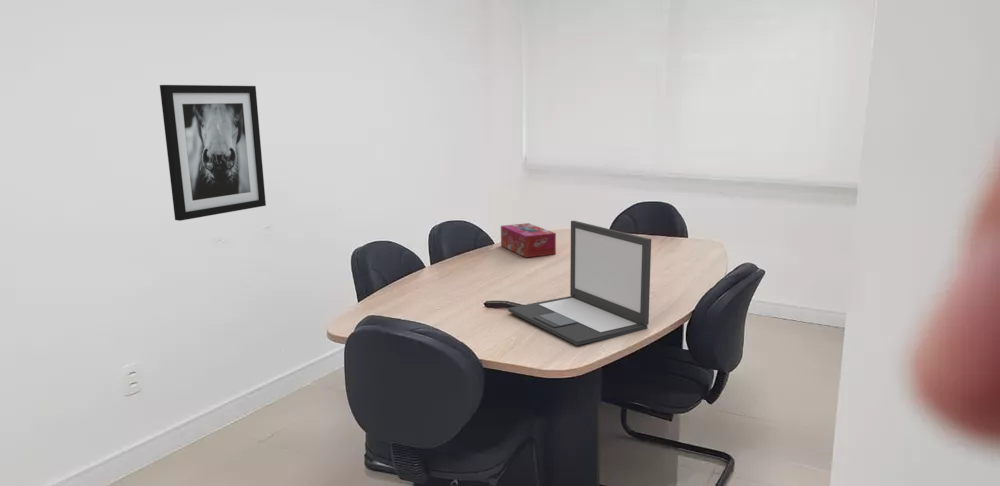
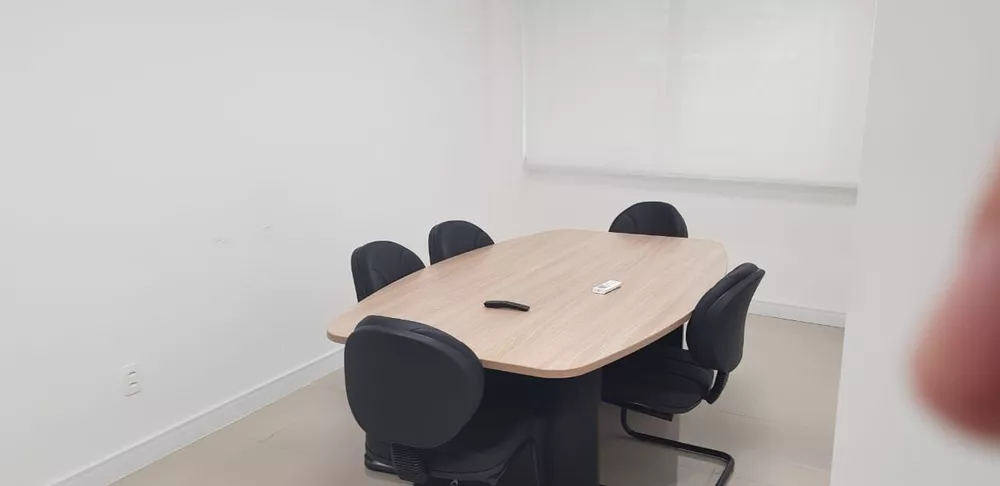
- tissue box [500,222,557,259]
- laptop [507,220,652,347]
- wall art [159,84,267,222]
